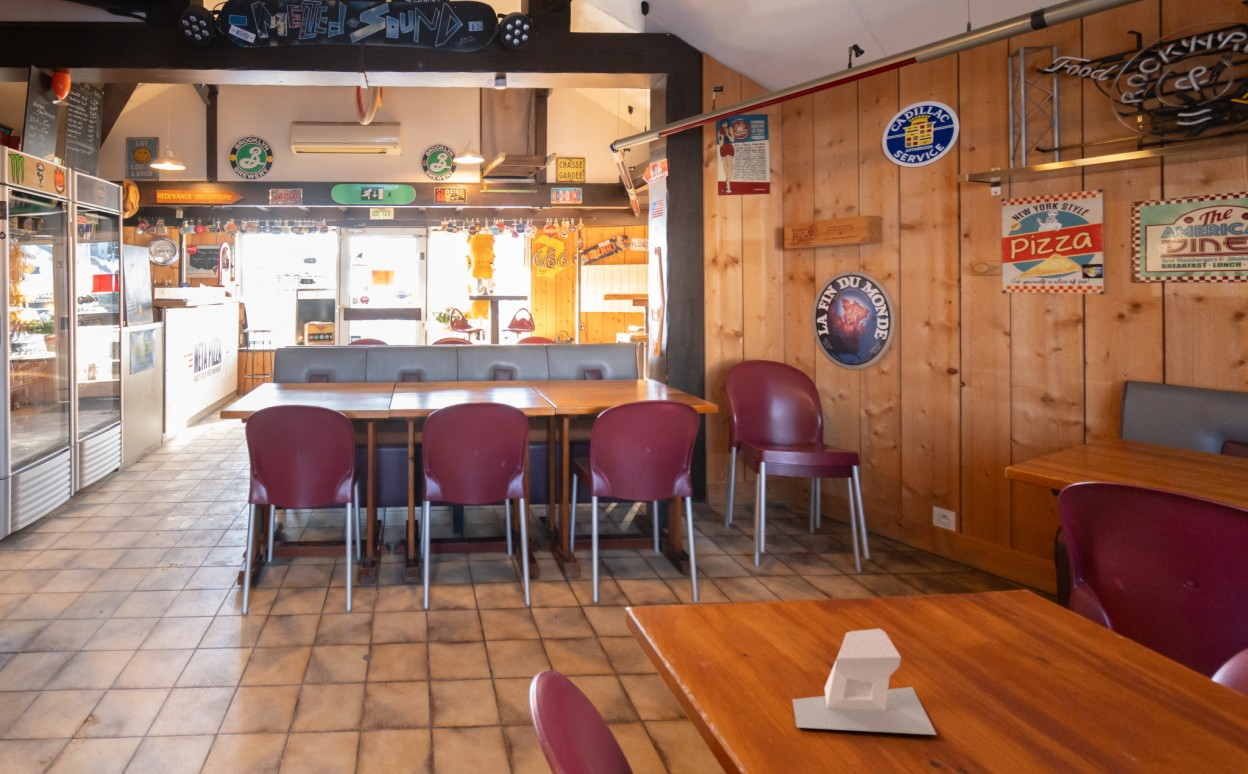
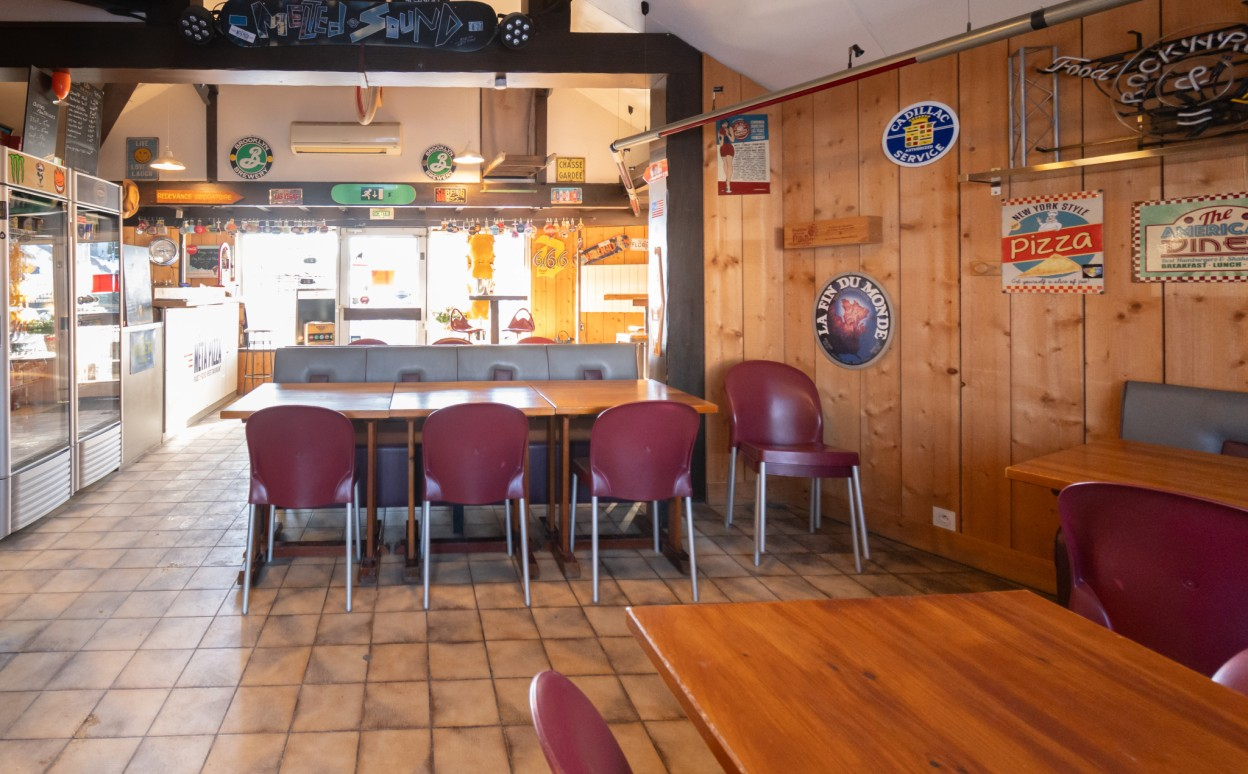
- napkin holder [791,628,938,736]
